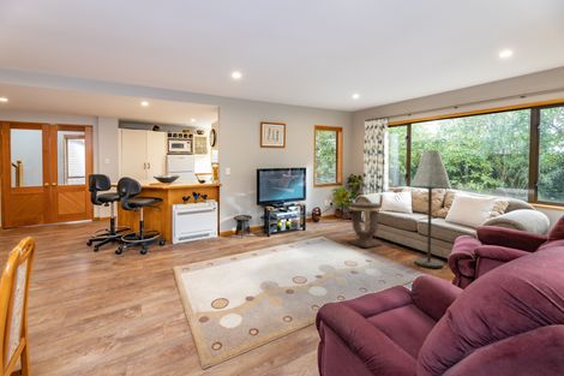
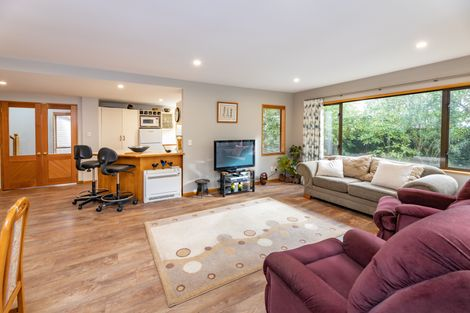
- floor lamp [409,149,452,269]
- side table [347,202,383,249]
